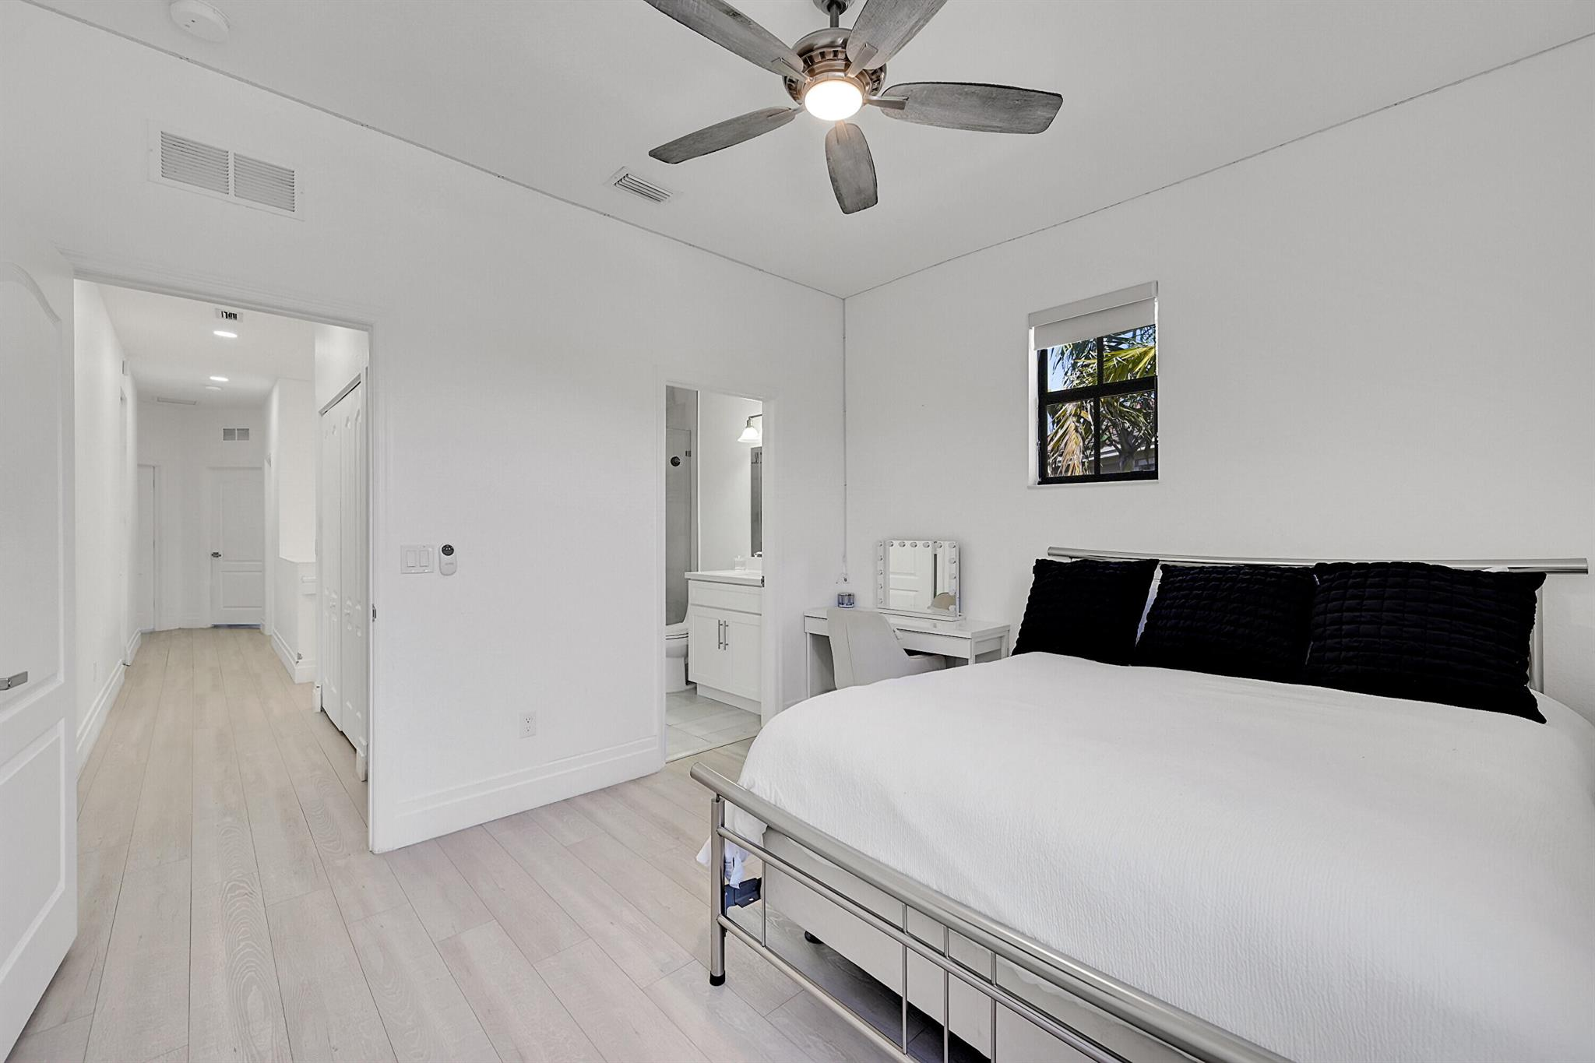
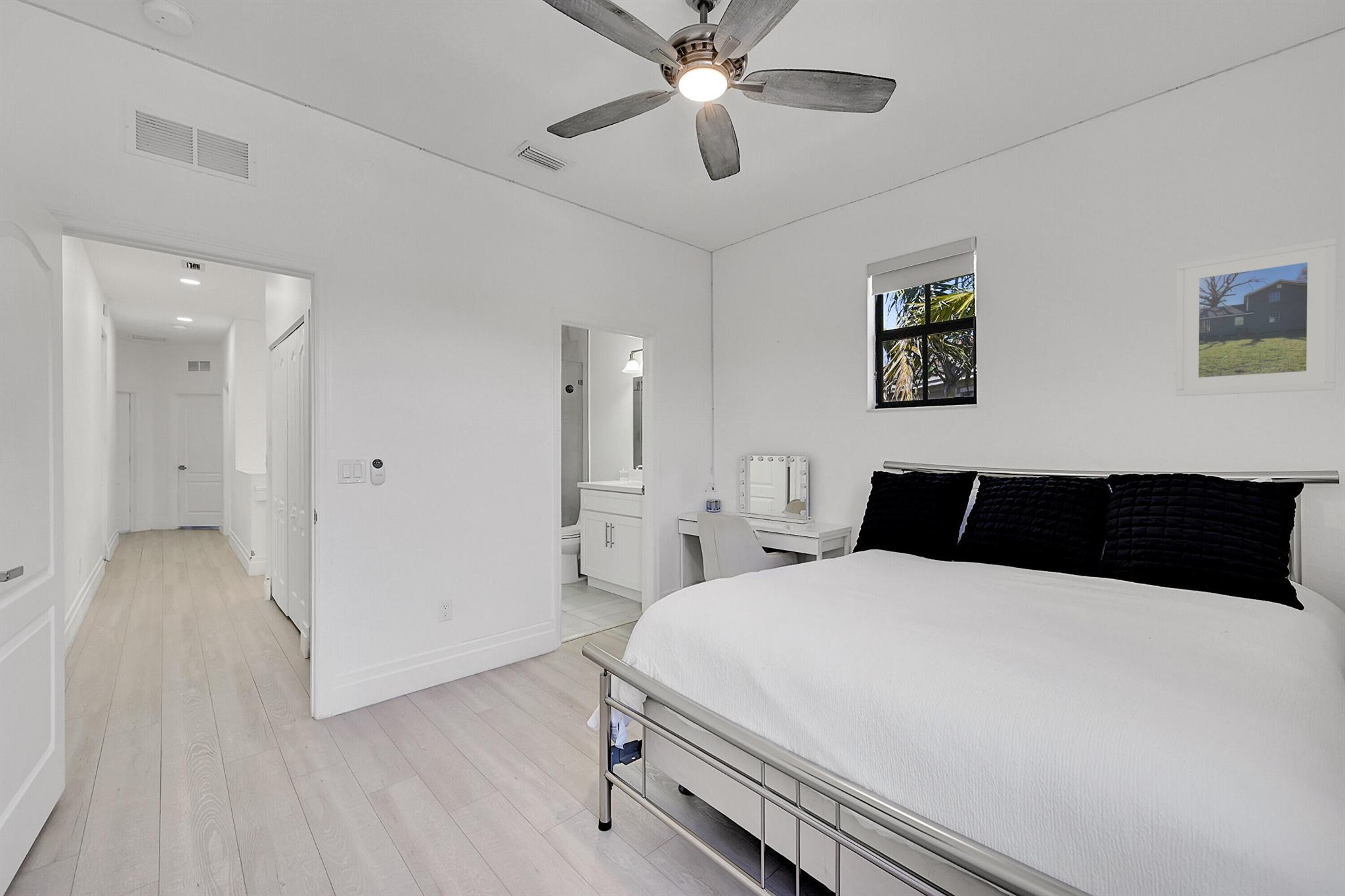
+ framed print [1175,238,1337,397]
